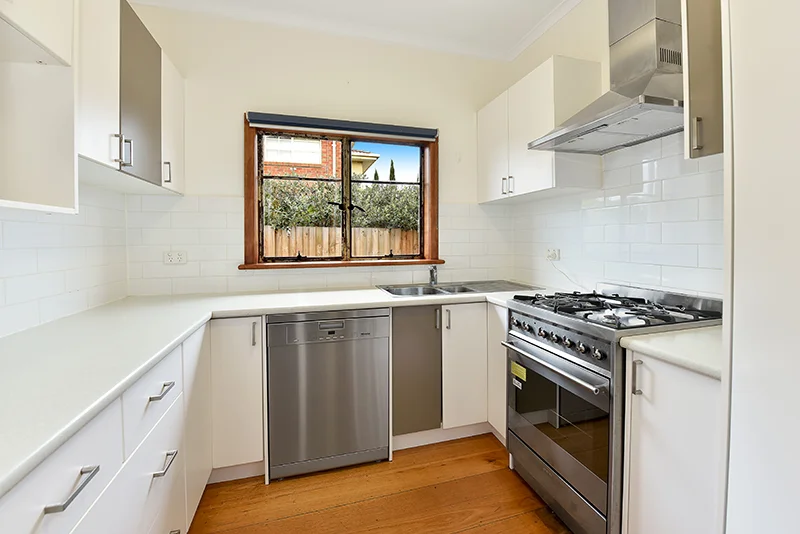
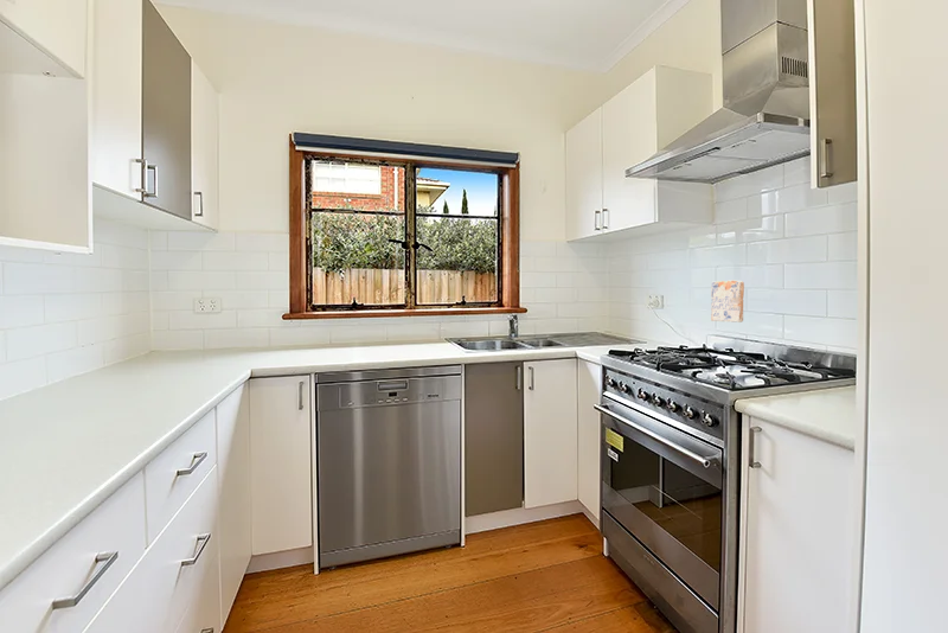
+ ceramic tile [710,280,745,324]
